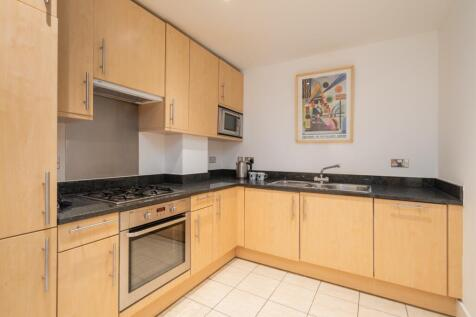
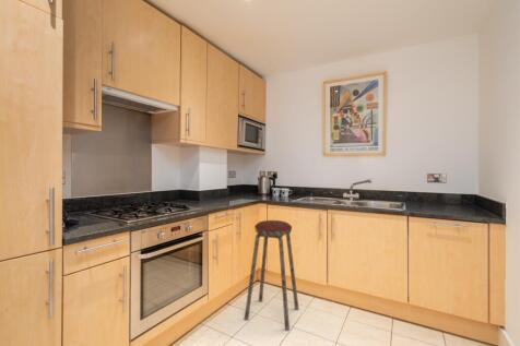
+ music stool [244,219,299,332]
